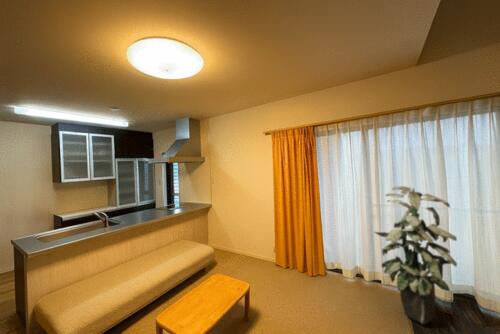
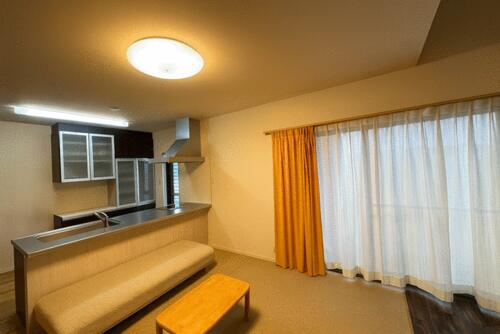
- indoor plant [373,185,458,326]
